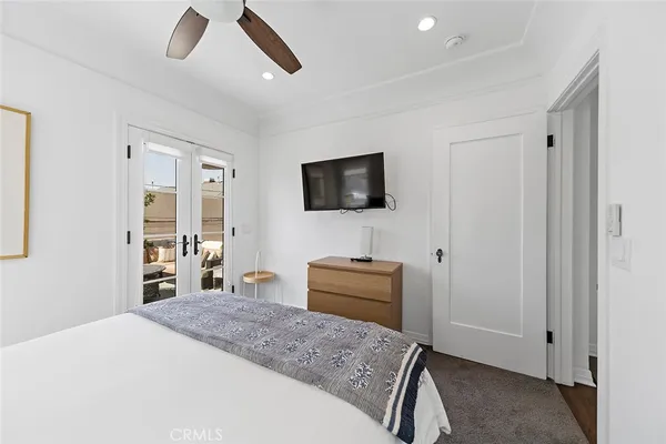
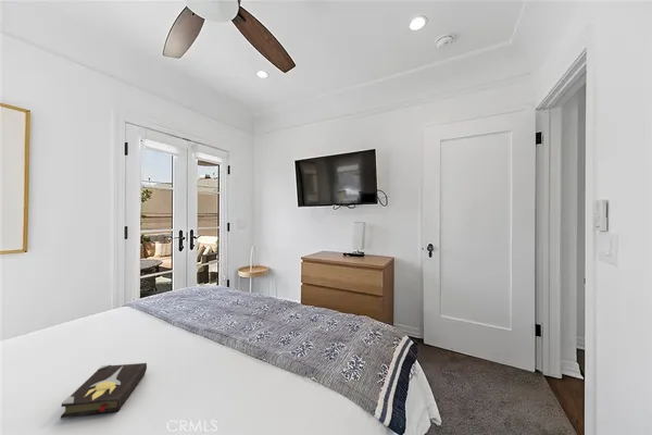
+ hardback book [60,362,148,420]
